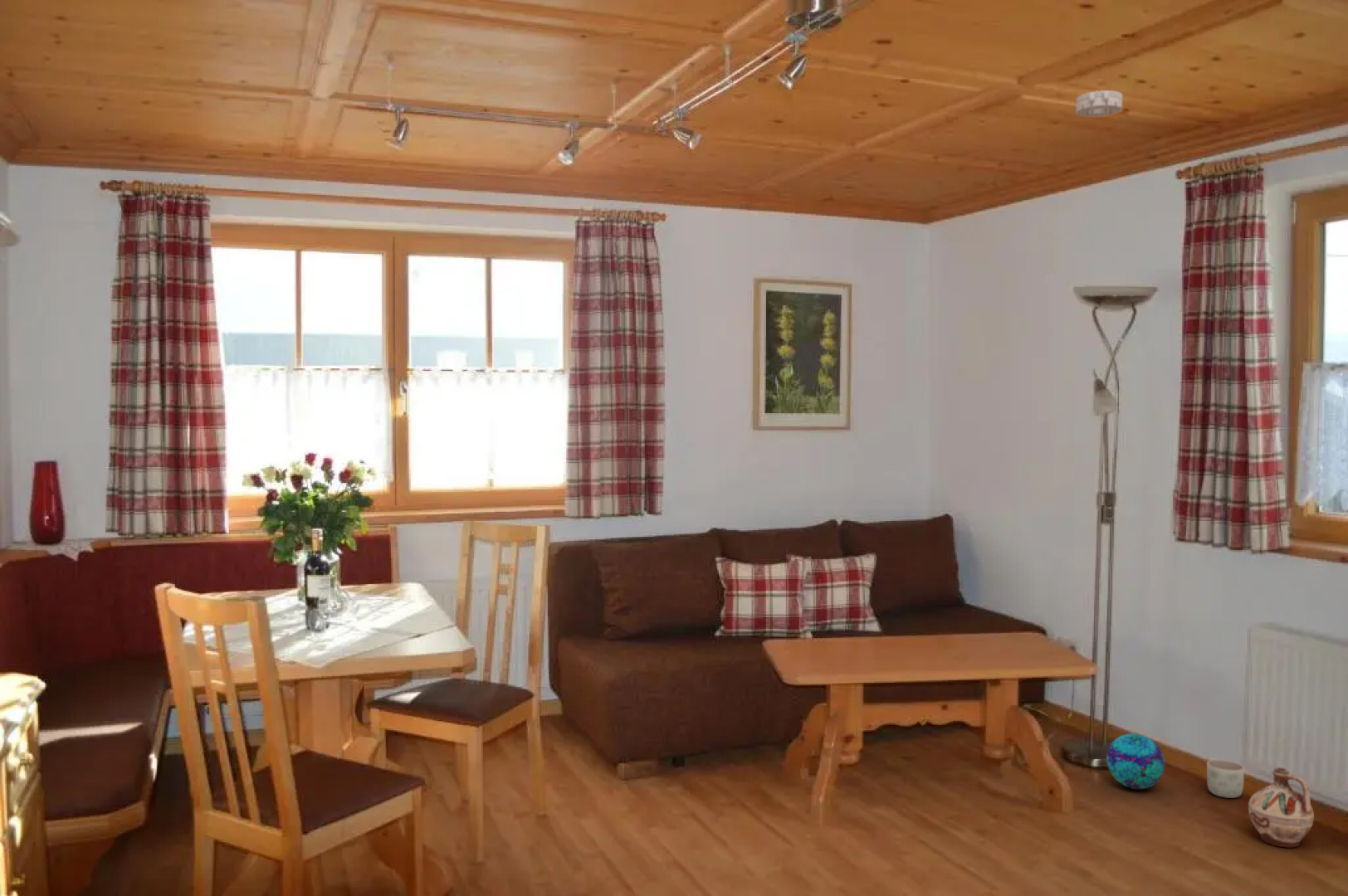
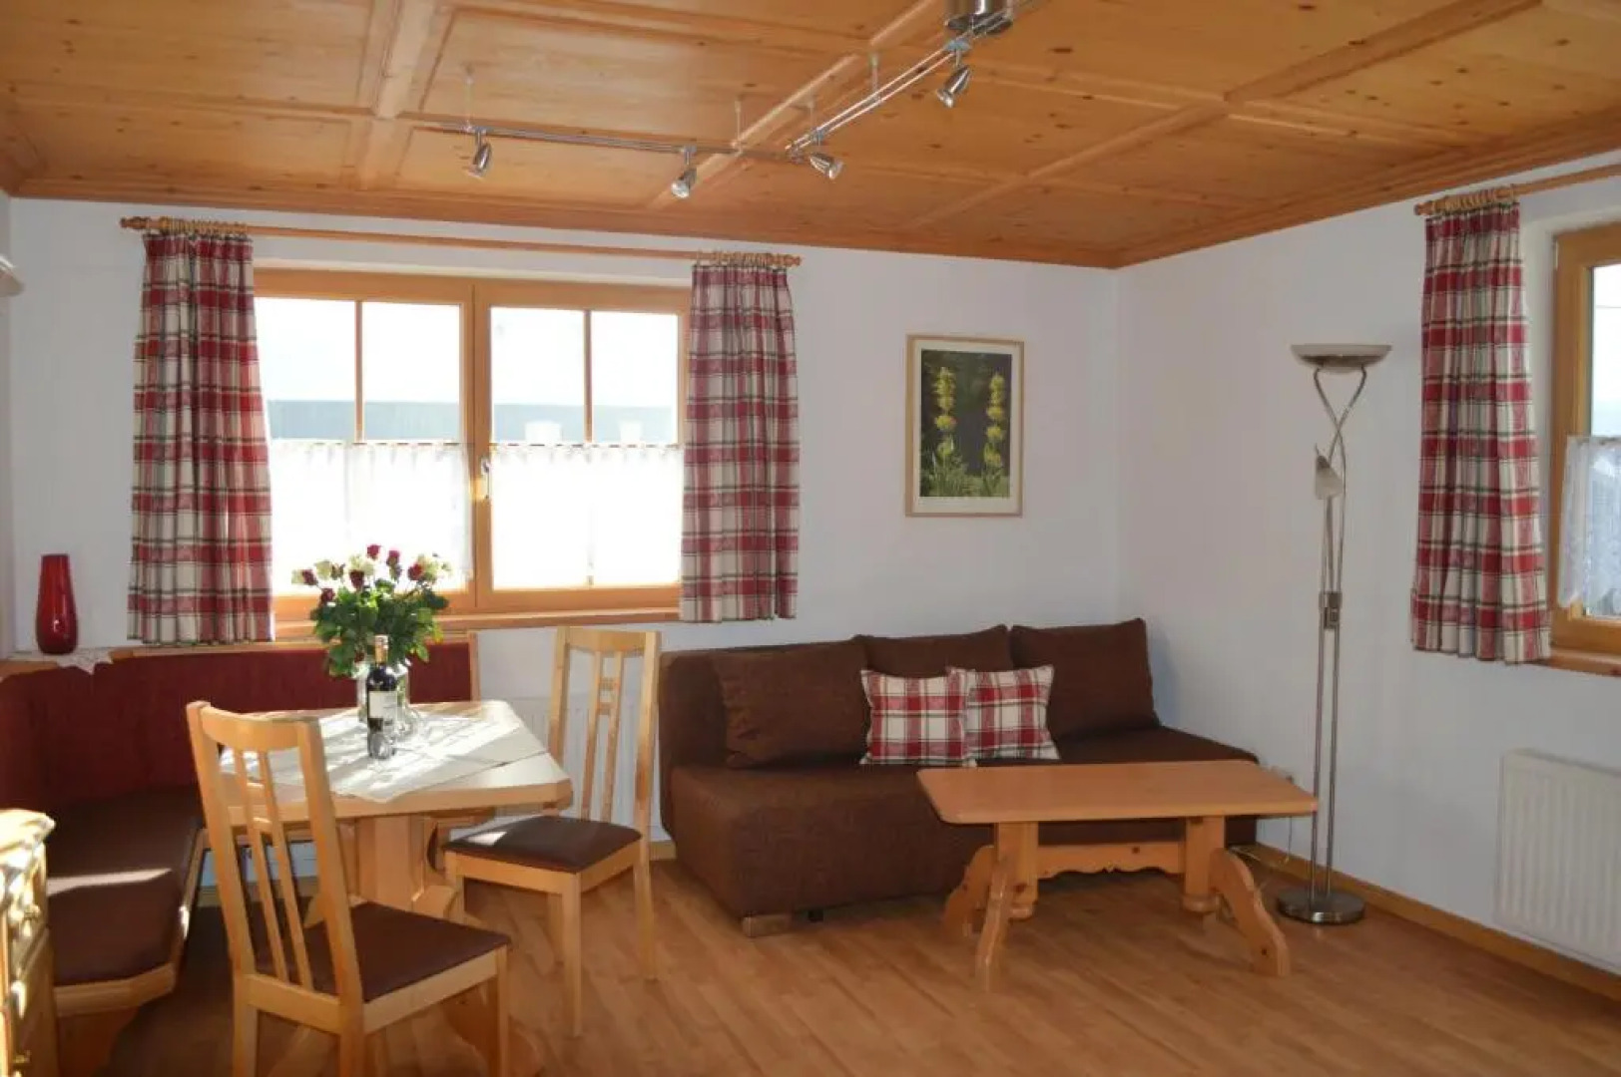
- ceramic jug [1248,767,1315,849]
- decorative ball [1106,733,1165,790]
- planter [1206,759,1245,799]
- smoke detector [1075,90,1123,118]
